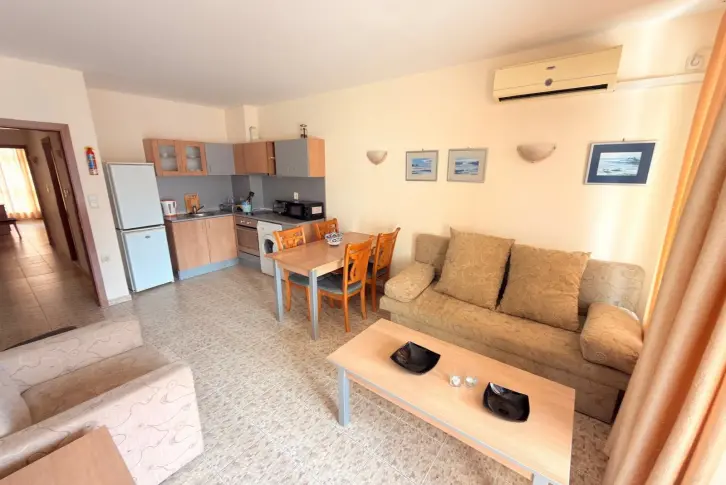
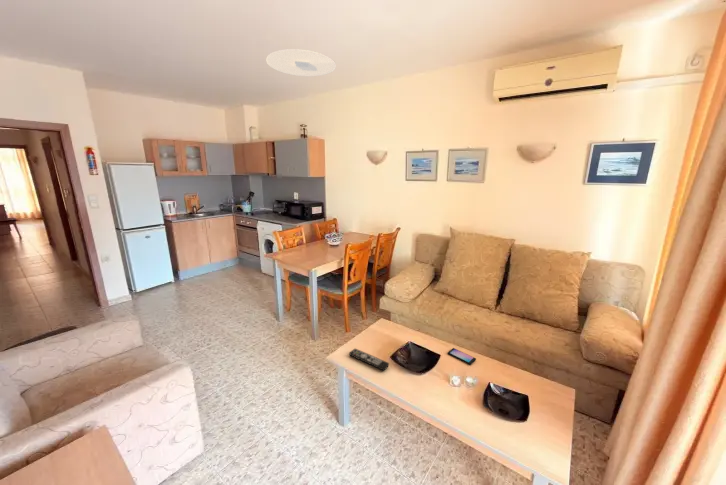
+ ceiling light [265,48,337,77]
+ remote control [348,348,390,372]
+ smartphone [447,347,477,366]
